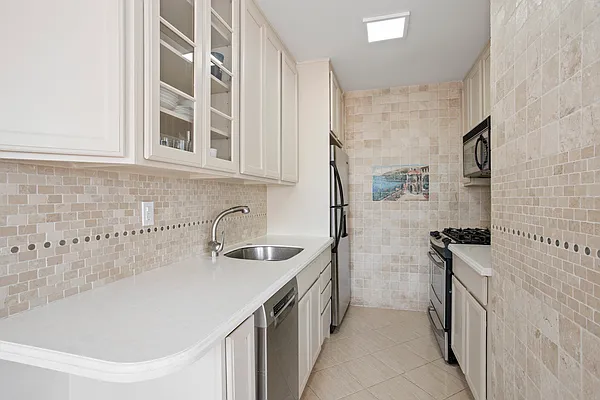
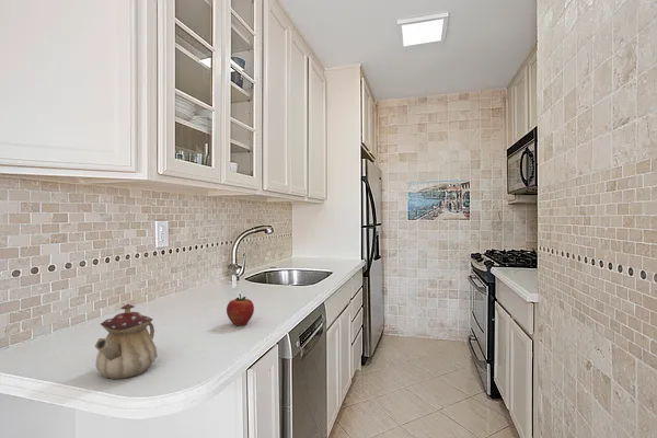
+ apple [226,292,255,326]
+ teapot [94,303,158,380]
